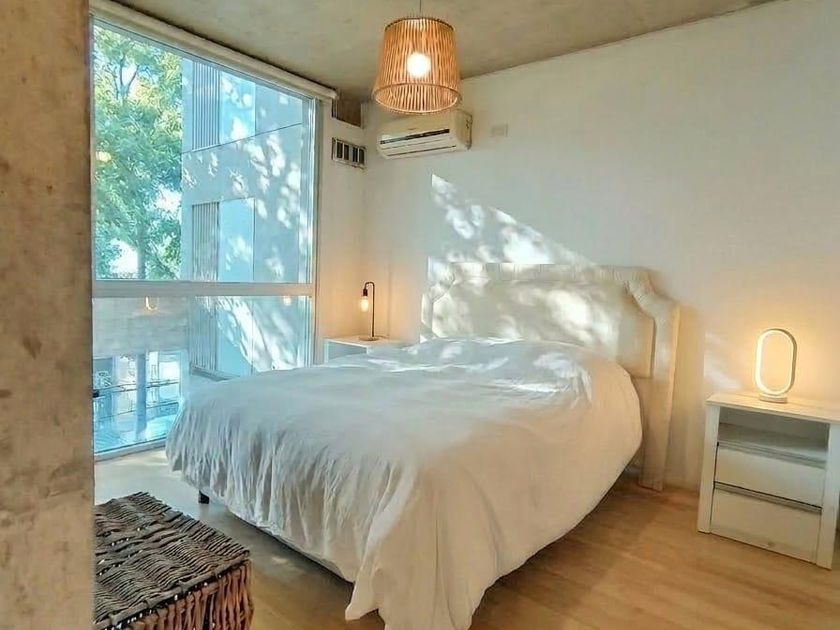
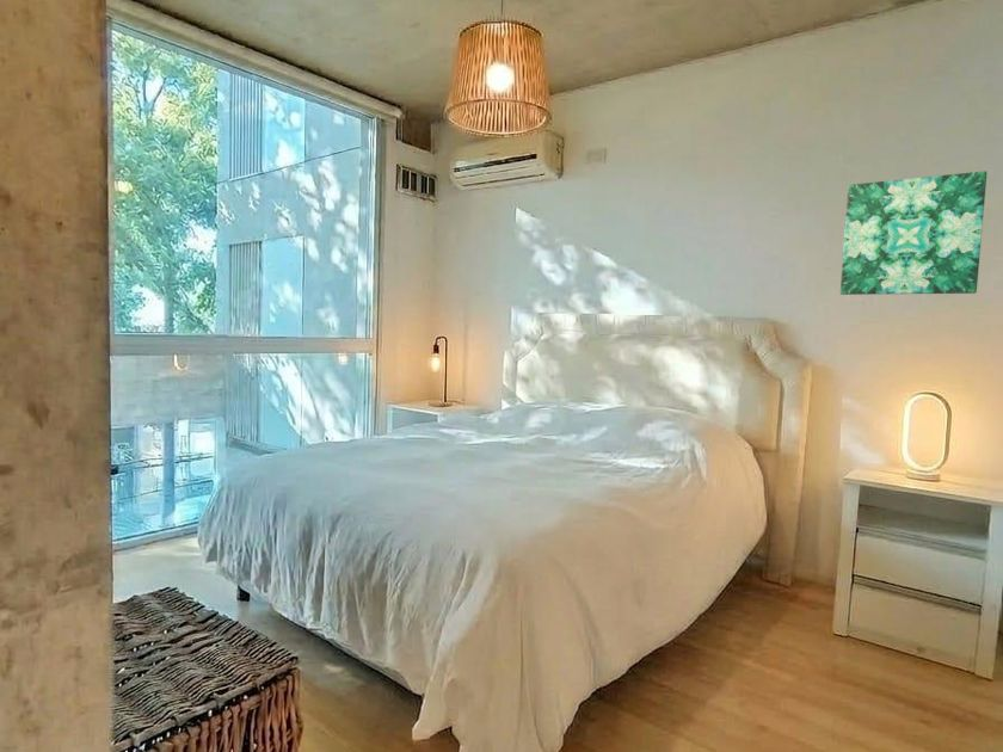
+ wall art [839,169,987,296]
